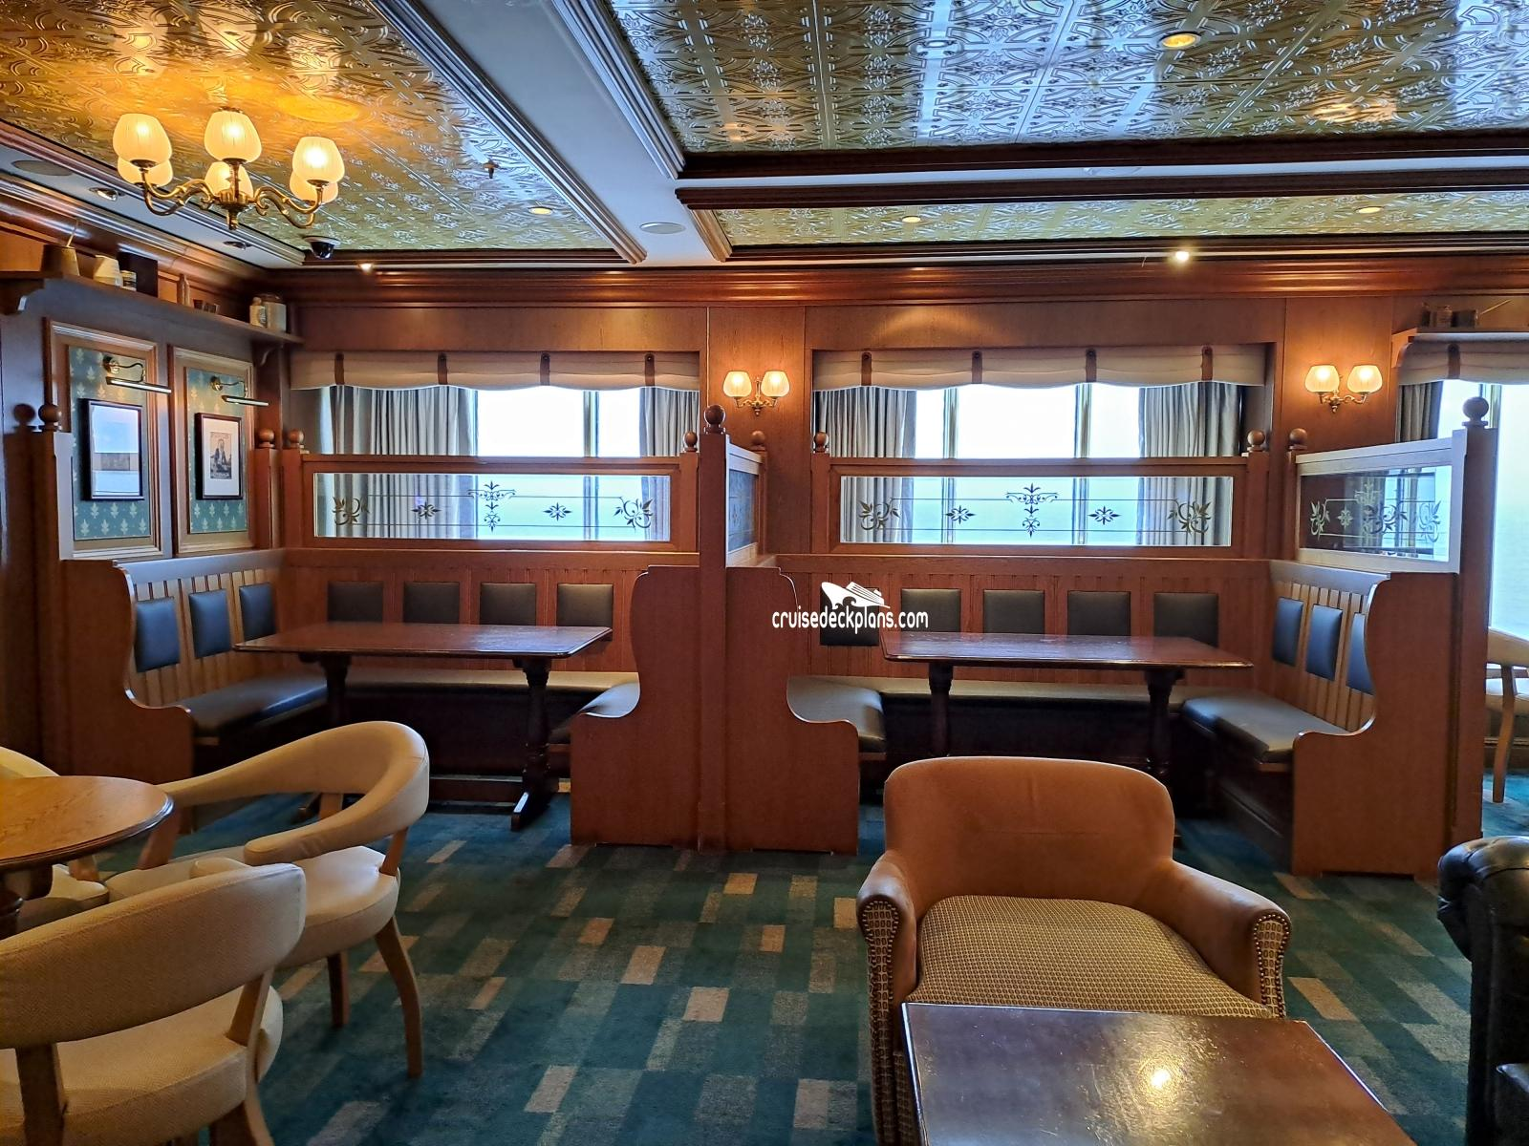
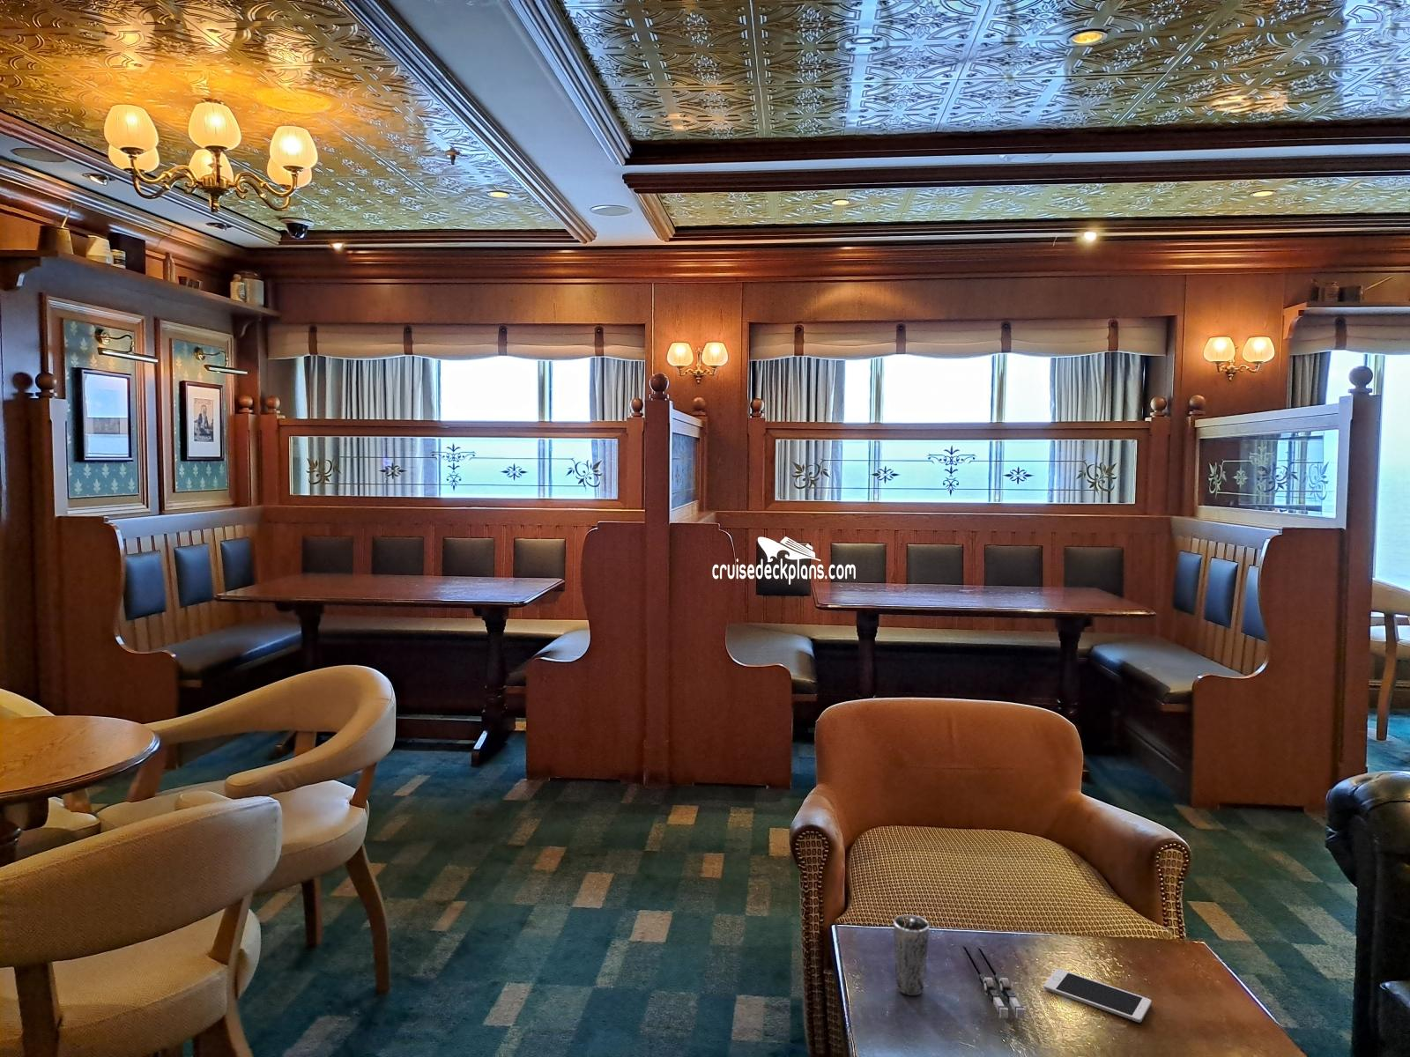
+ cell phone [1043,968,1151,1024]
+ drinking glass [893,914,930,996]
+ fishing rod [963,945,1026,1019]
